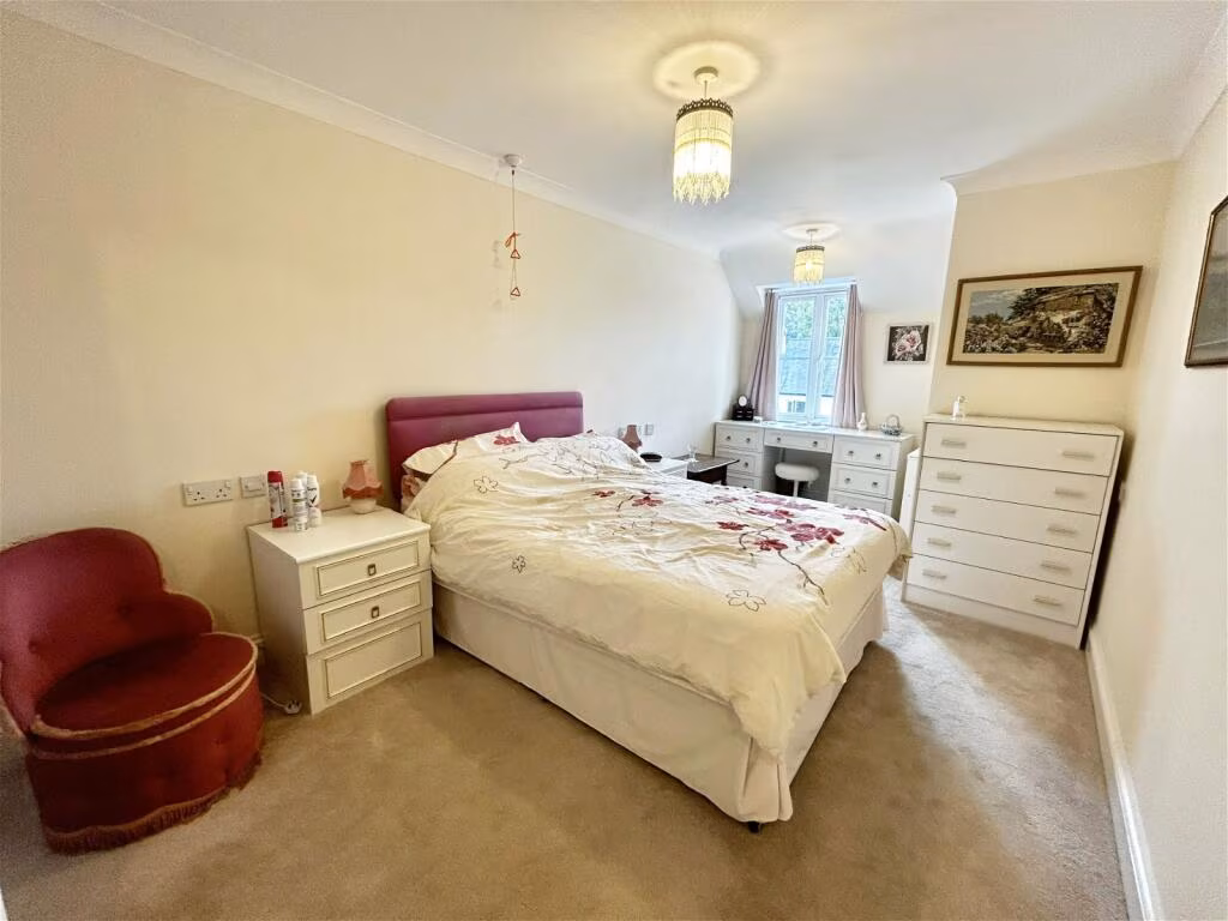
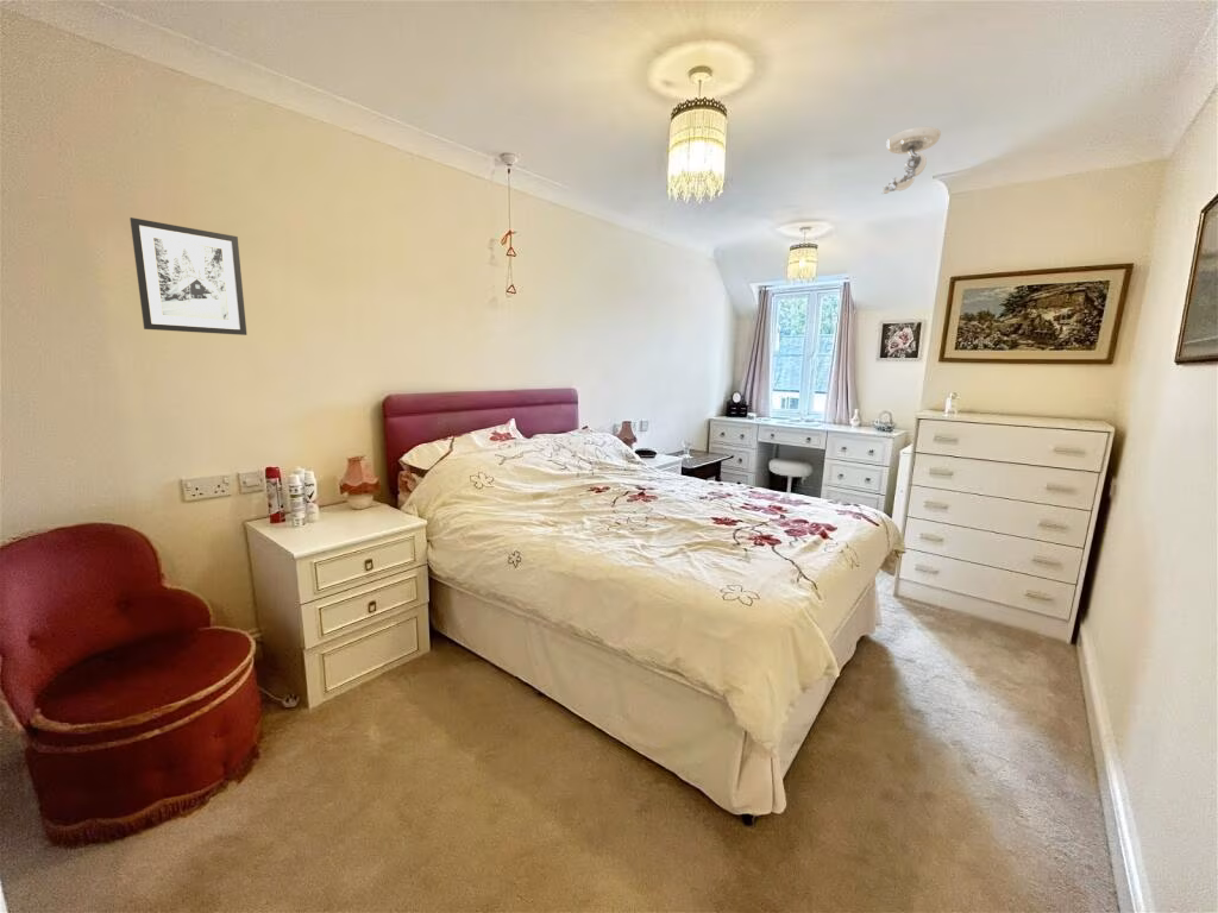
+ wall art [128,216,247,336]
+ security camera [880,126,942,195]
